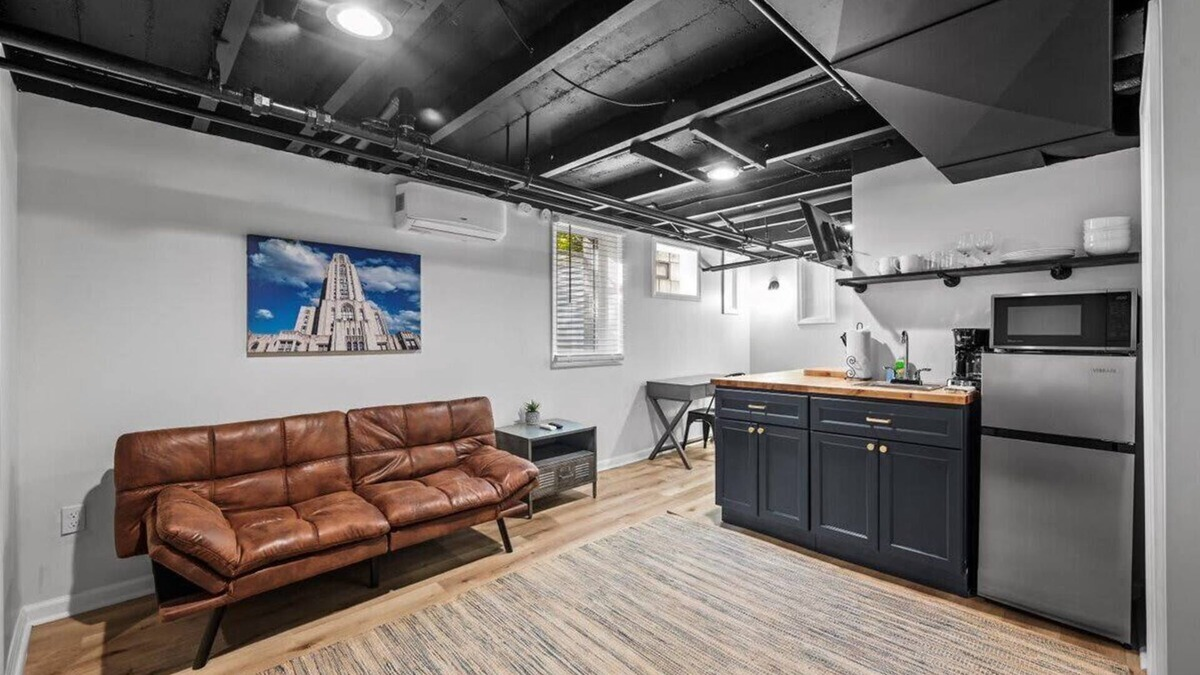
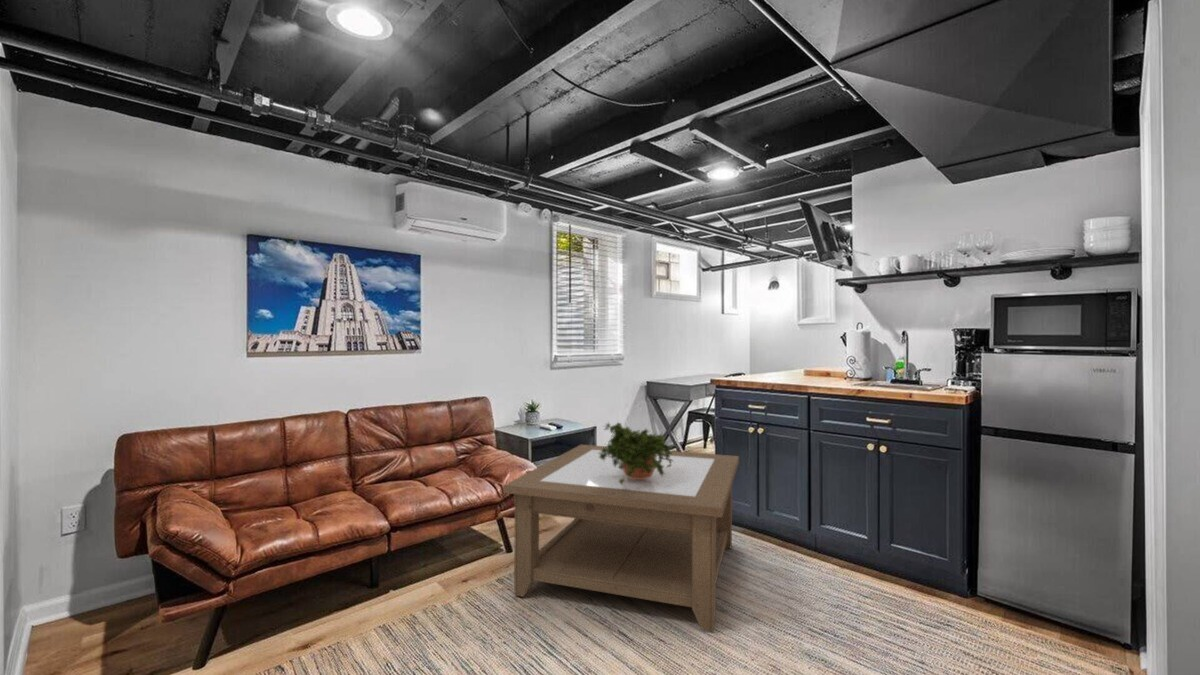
+ potted plant [598,421,674,485]
+ coffee table [502,444,740,632]
